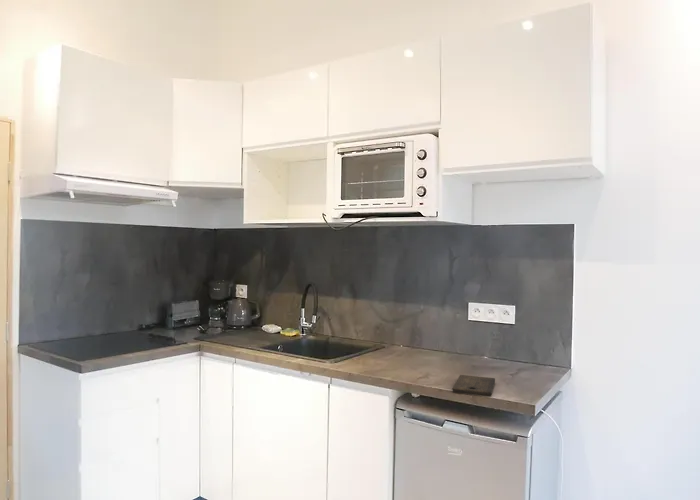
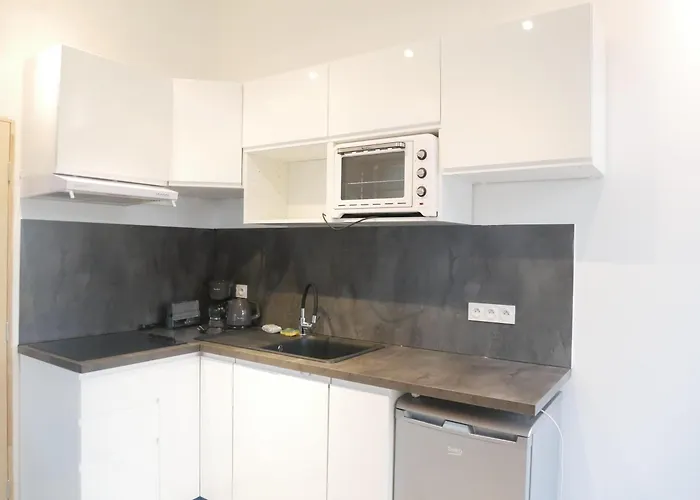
- cutting board [451,374,496,397]
